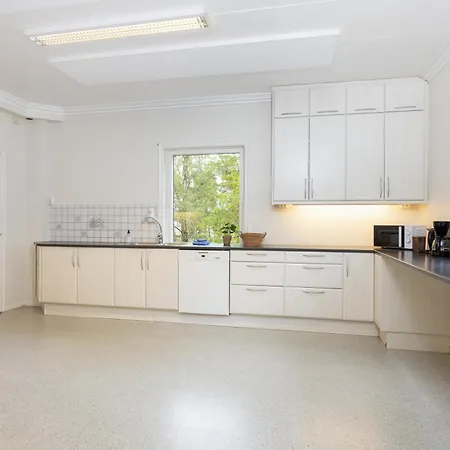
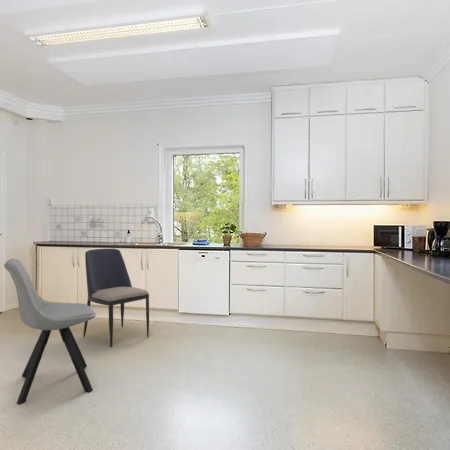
+ chair [3,258,97,406]
+ chair [82,248,150,348]
